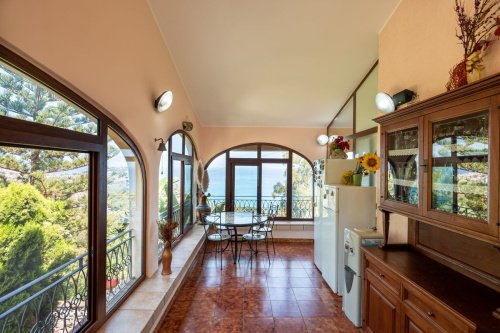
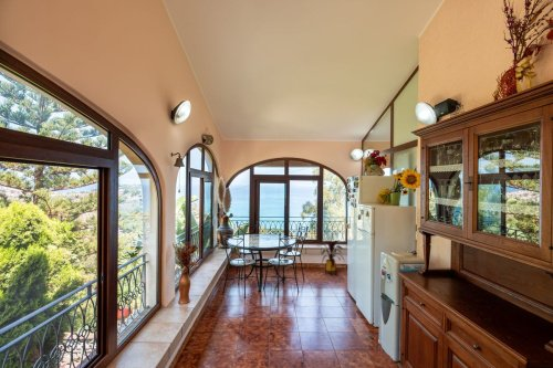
+ house plant [315,239,346,277]
